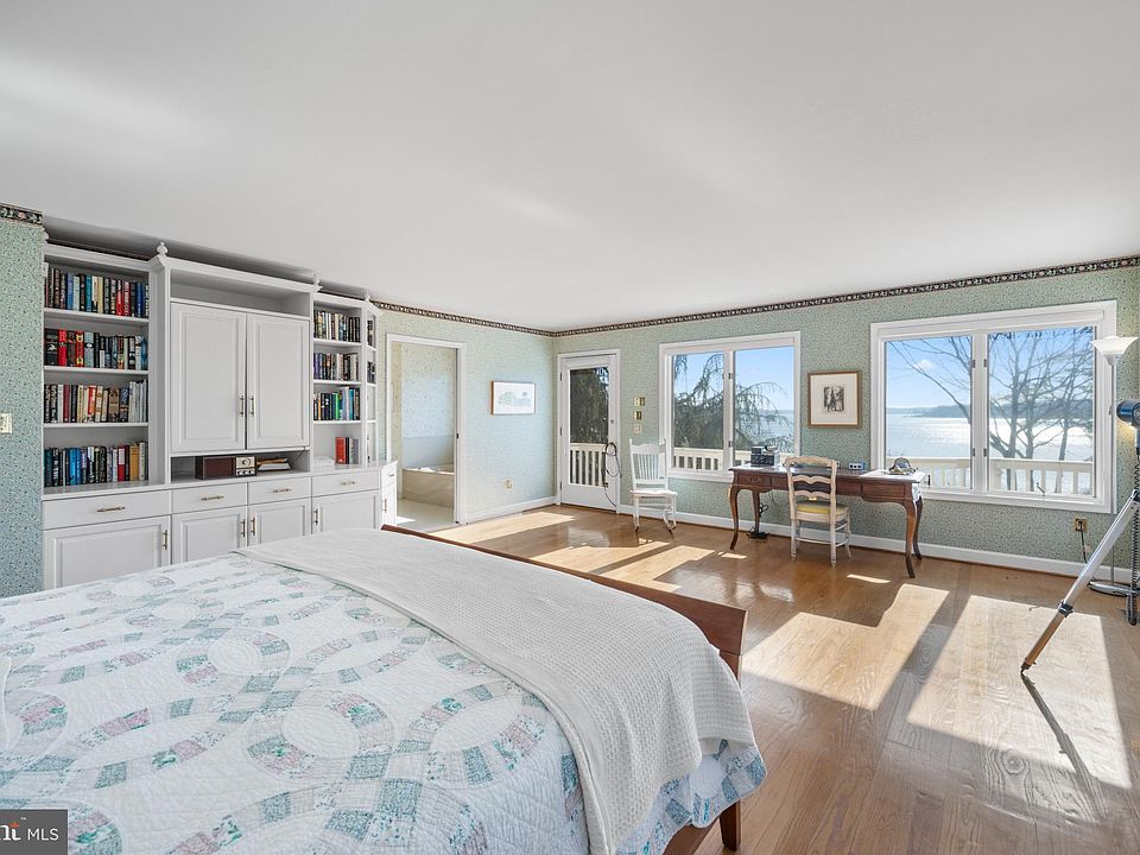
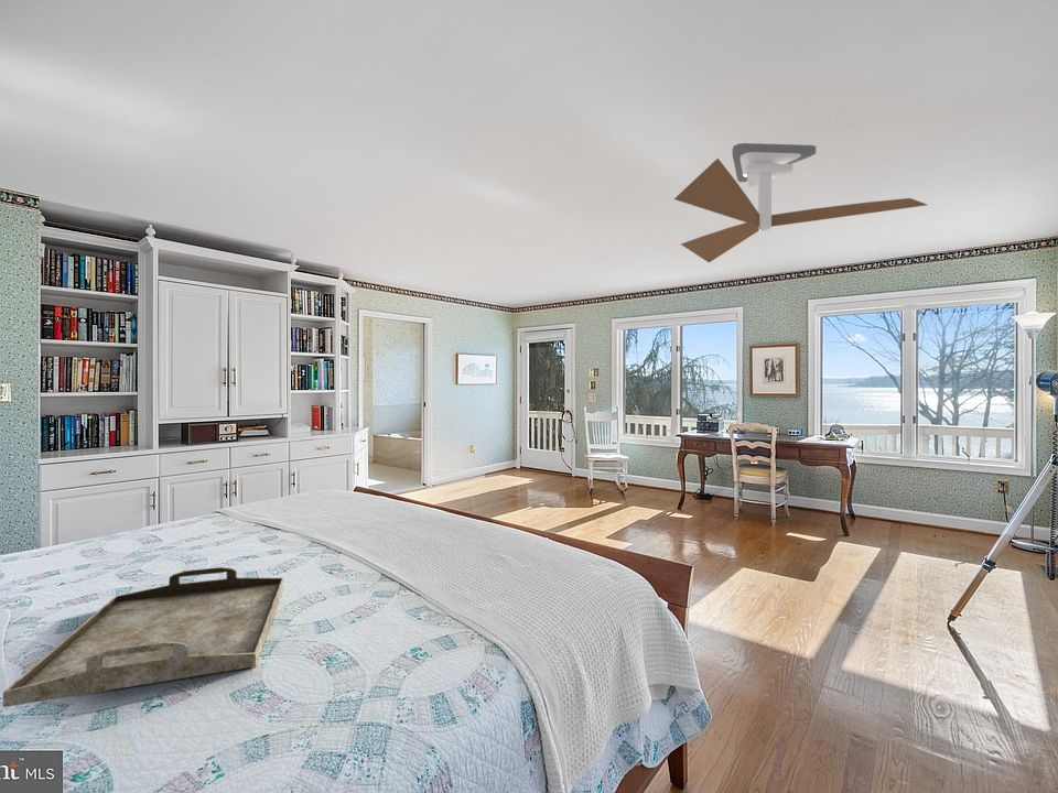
+ serving tray [2,566,284,708]
+ ceiling fan [673,142,928,263]
